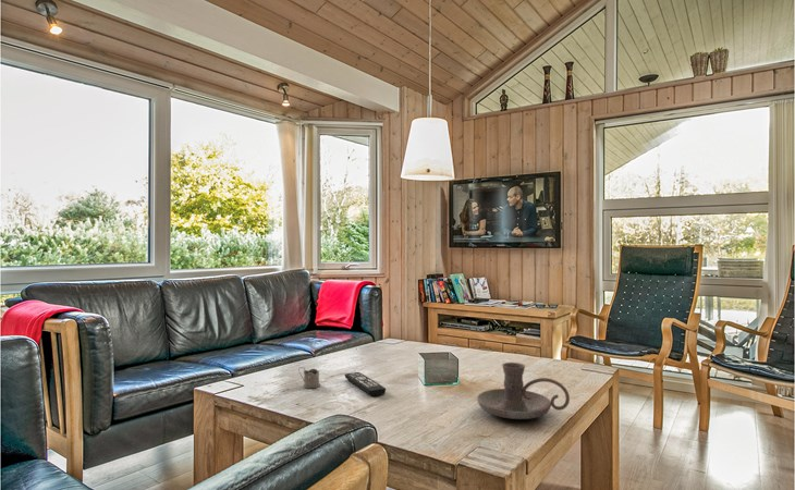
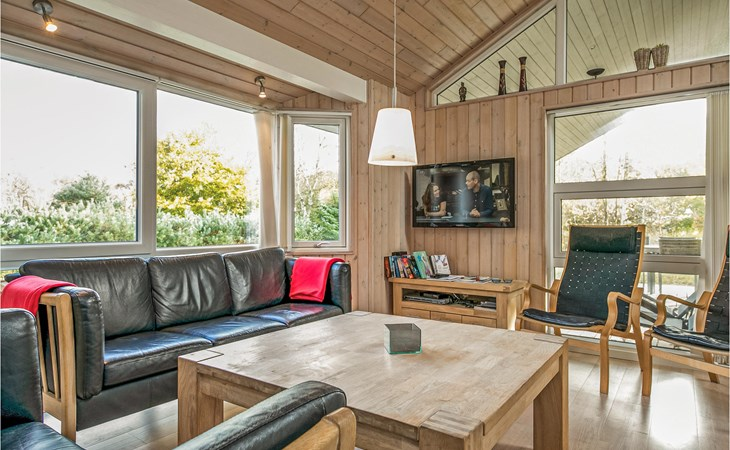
- remote control [344,371,387,396]
- tea glass holder [297,366,321,389]
- candle holder [476,362,571,420]
